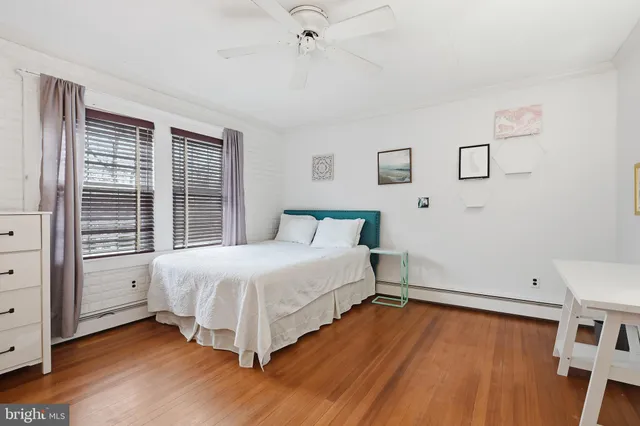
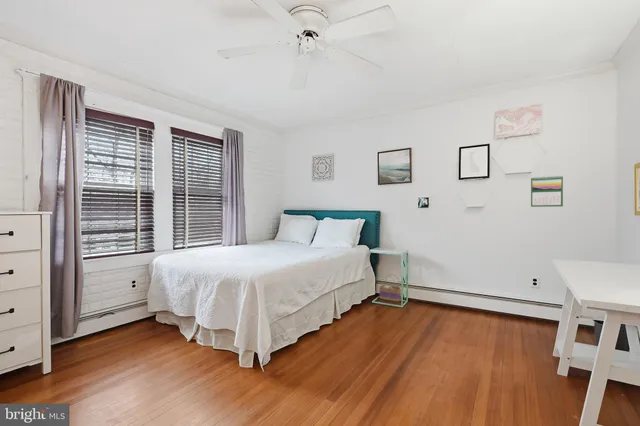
+ calendar [530,175,564,208]
+ basket [378,273,402,303]
